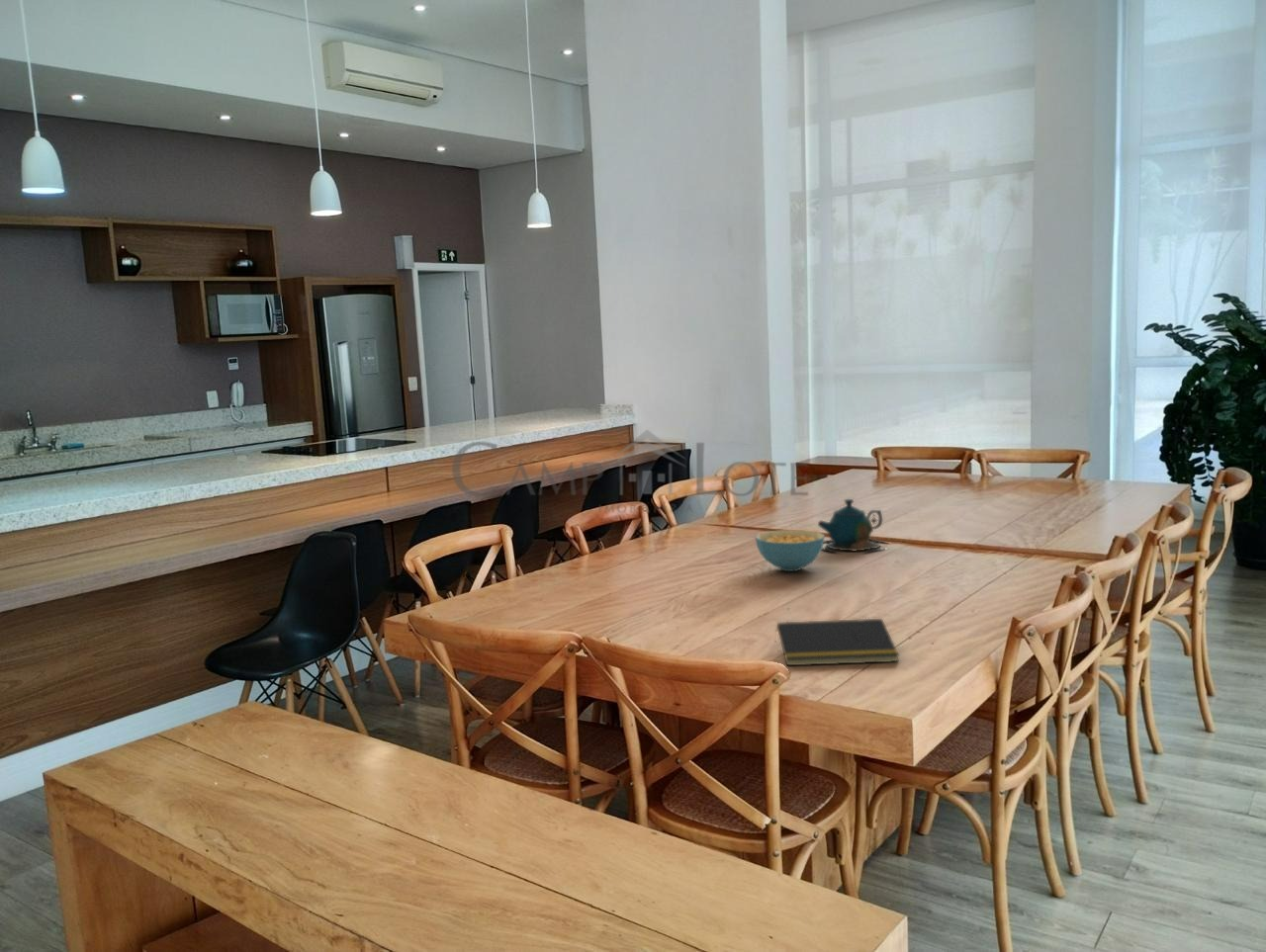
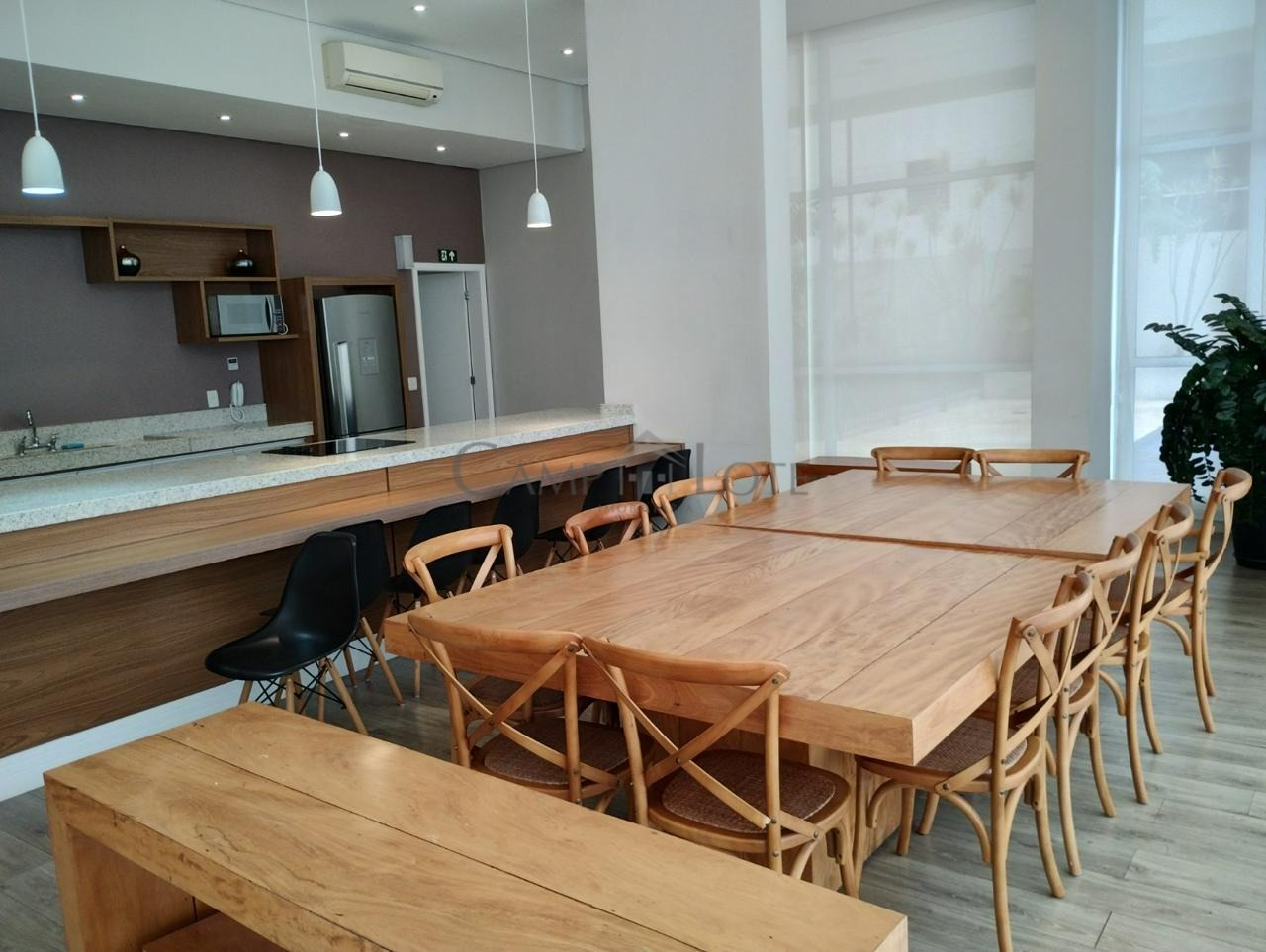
- cereal bowl [755,529,826,572]
- notepad [773,618,900,666]
- teapot [817,498,888,554]
